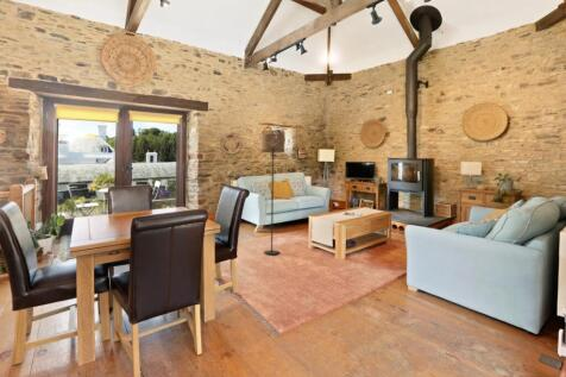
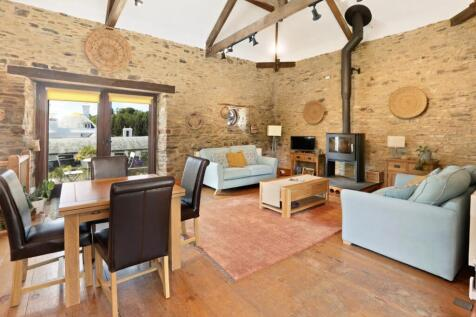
- floor lamp [260,130,287,256]
